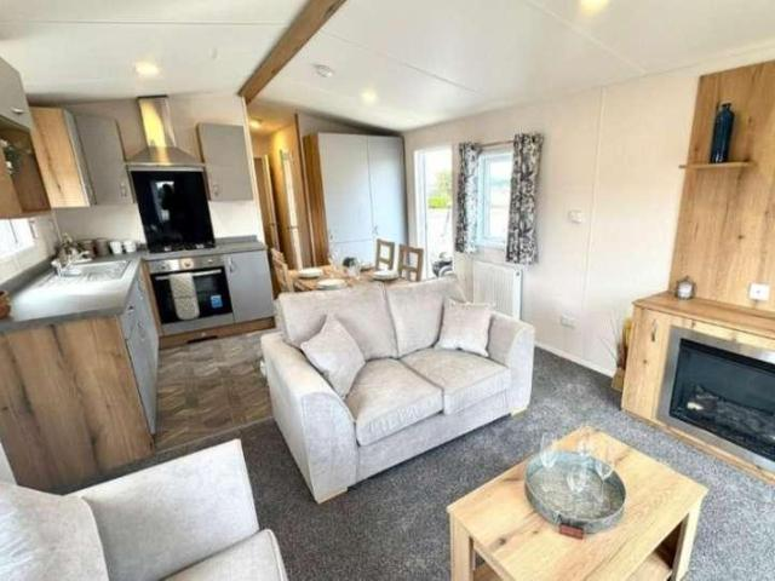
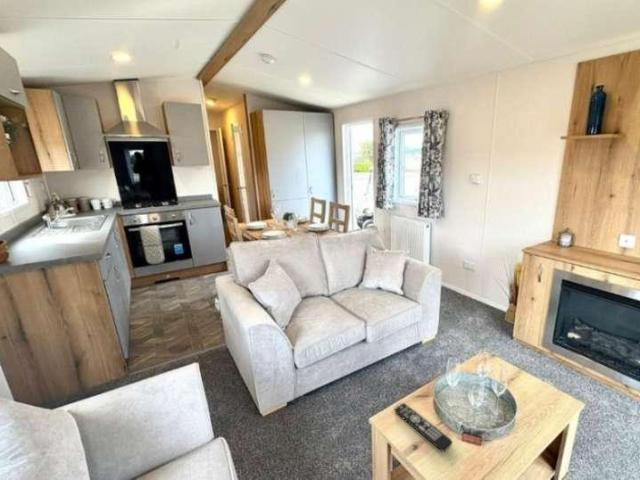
+ remote control [394,402,453,453]
